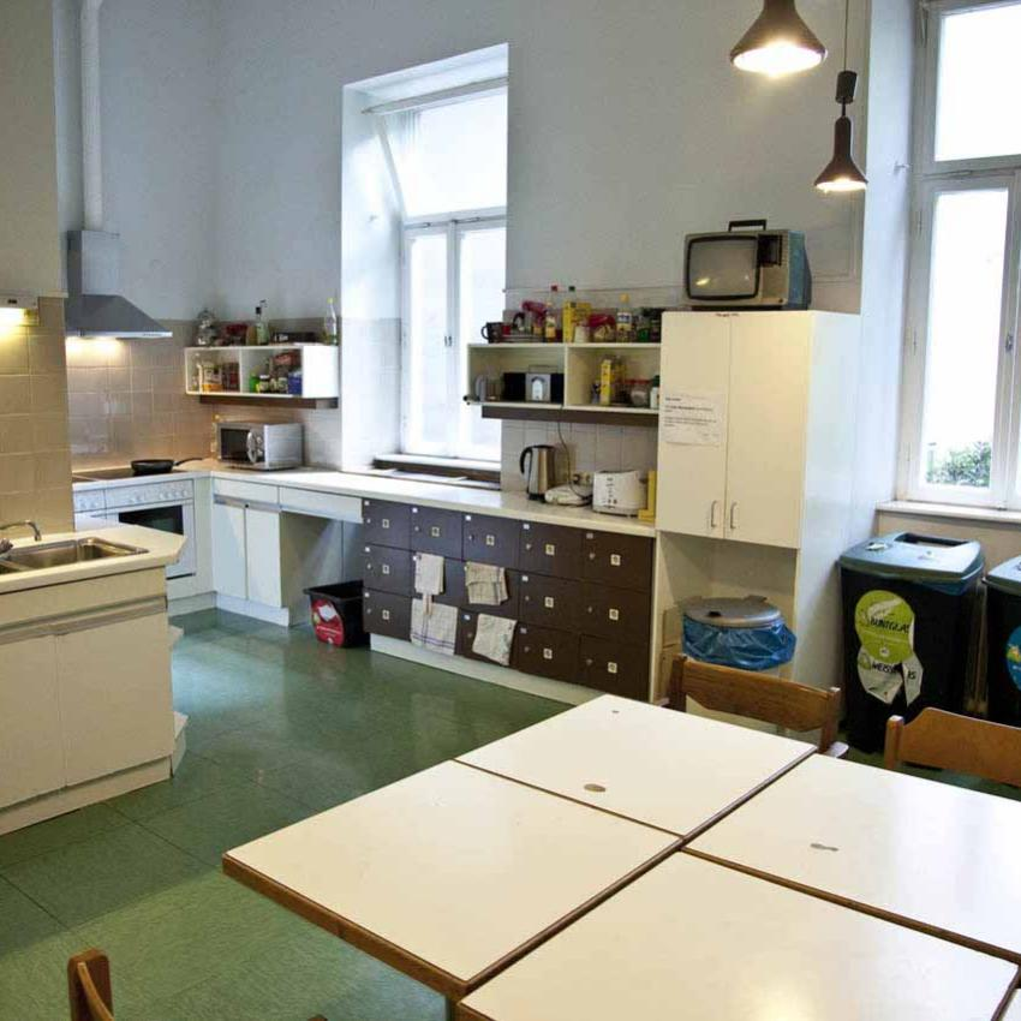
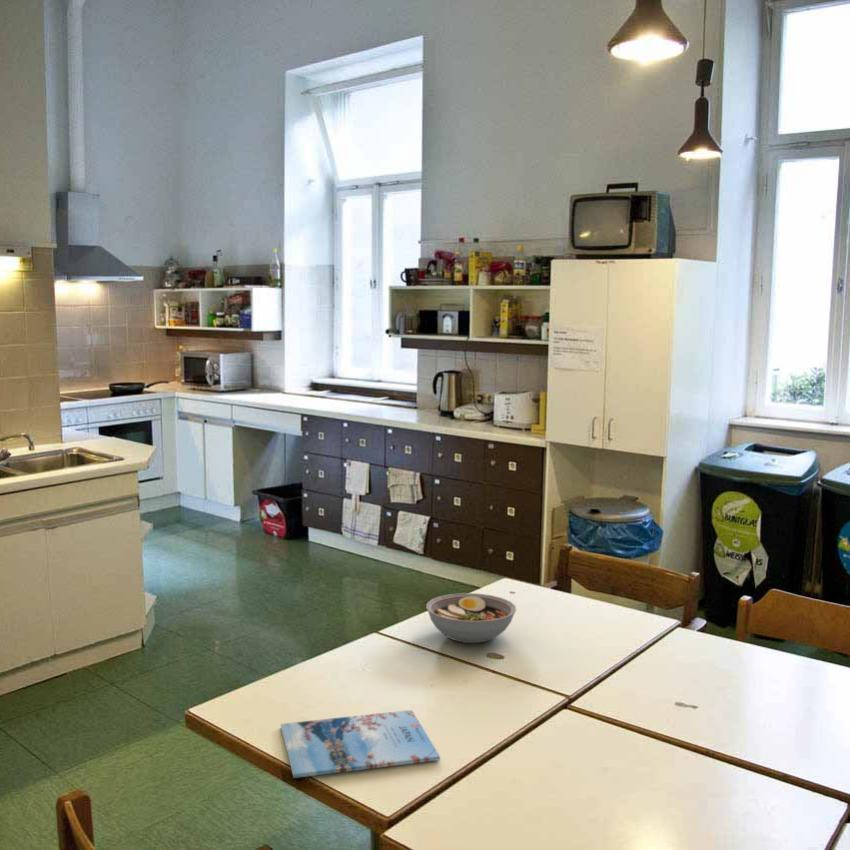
+ magazine [280,709,441,779]
+ bowl [425,592,517,644]
